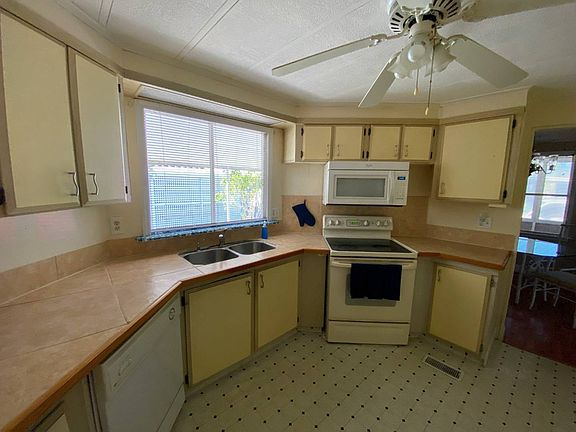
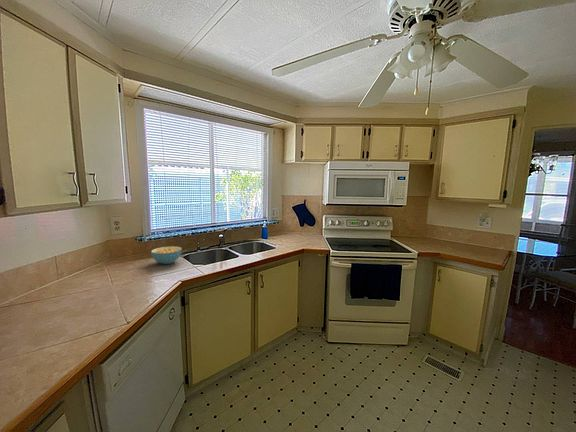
+ cereal bowl [150,245,183,265]
